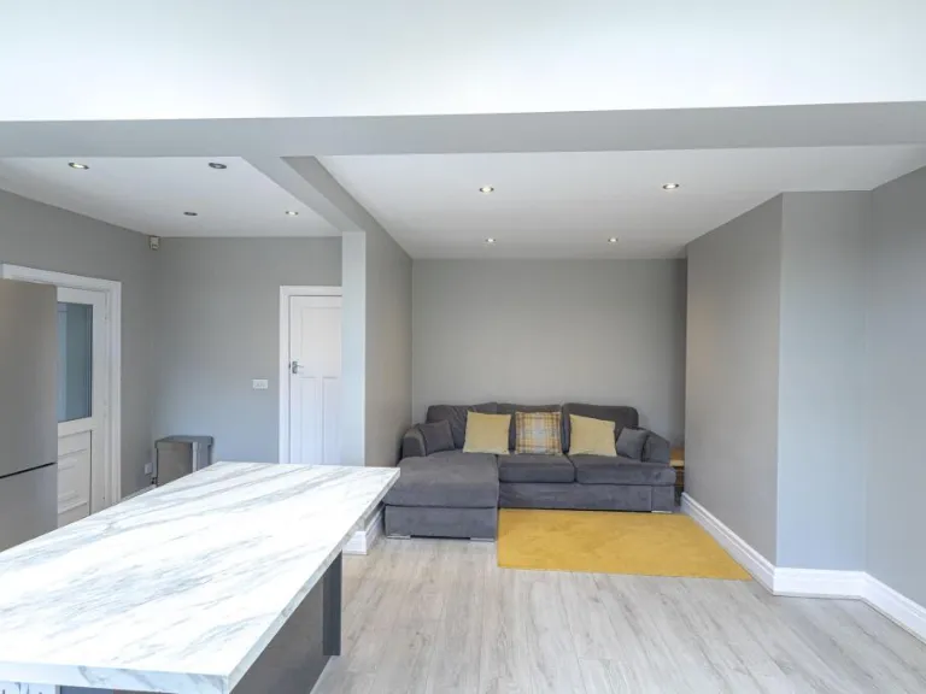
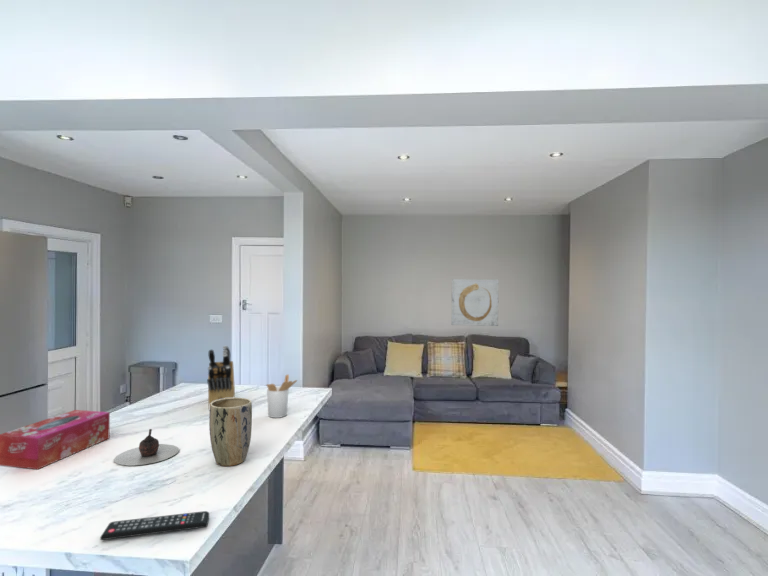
+ plant pot [208,397,253,467]
+ knife block [206,345,236,411]
+ teapot [113,428,180,466]
+ utensil holder [266,373,298,419]
+ wall art [450,278,500,327]
+ tissue box [0,409,111,470]
+ remote control [99,510,210,541]
